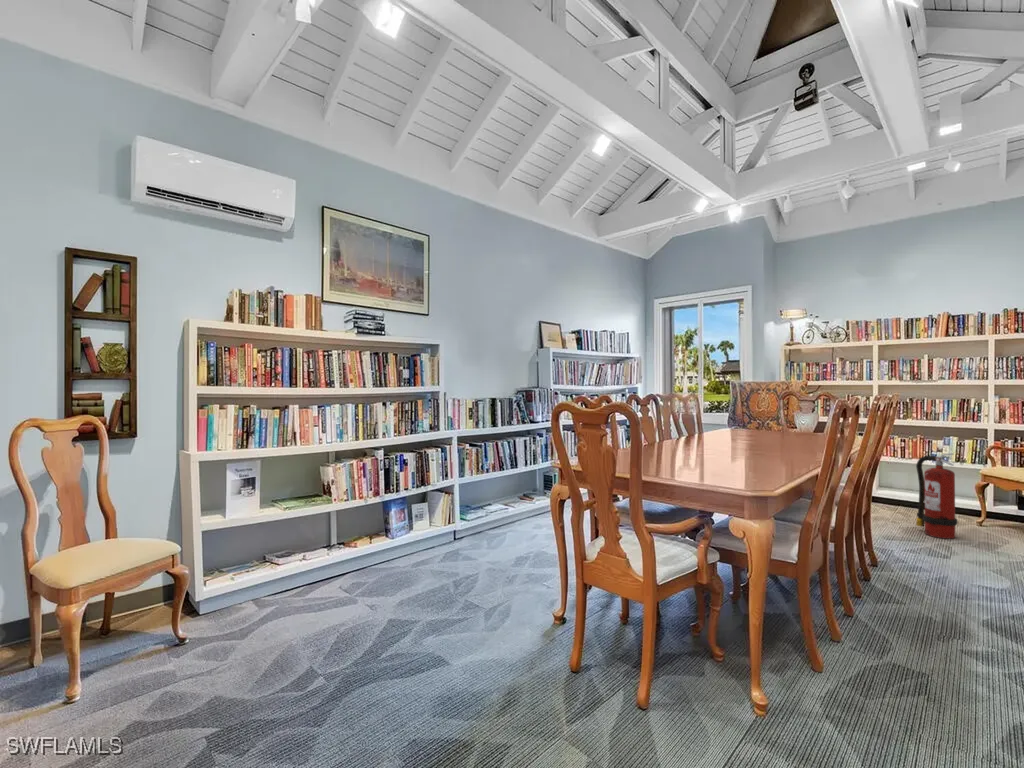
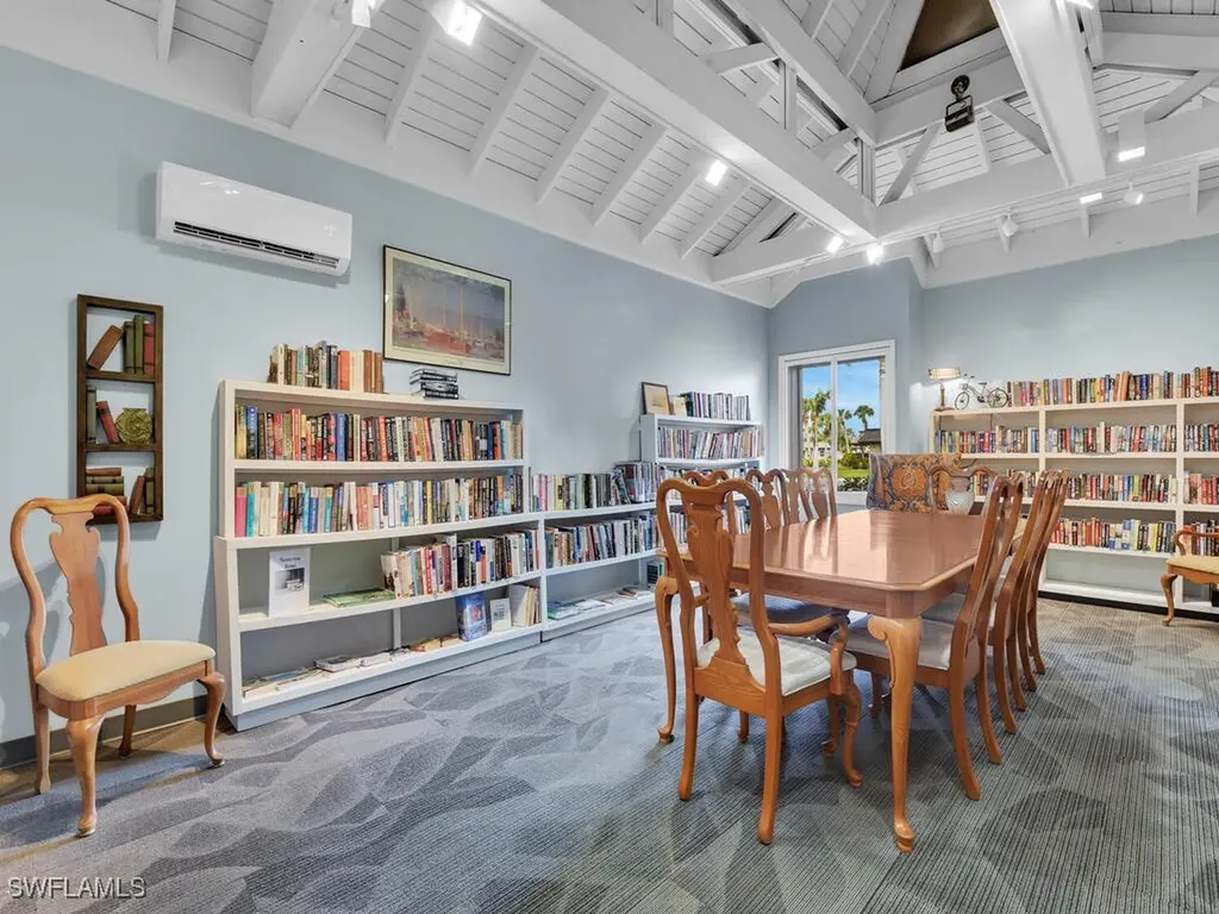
- fire extinguisher [915,452,959,540]
